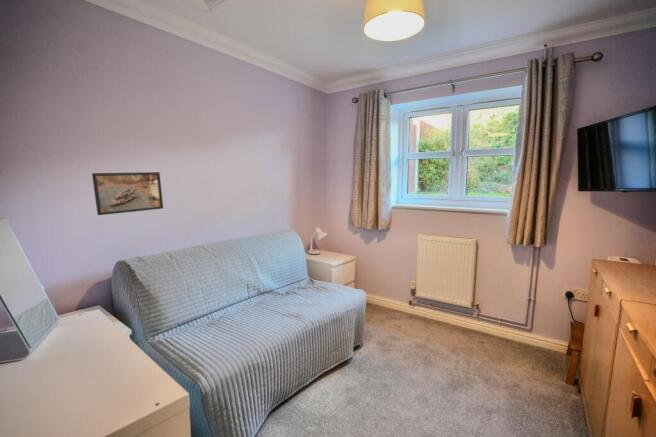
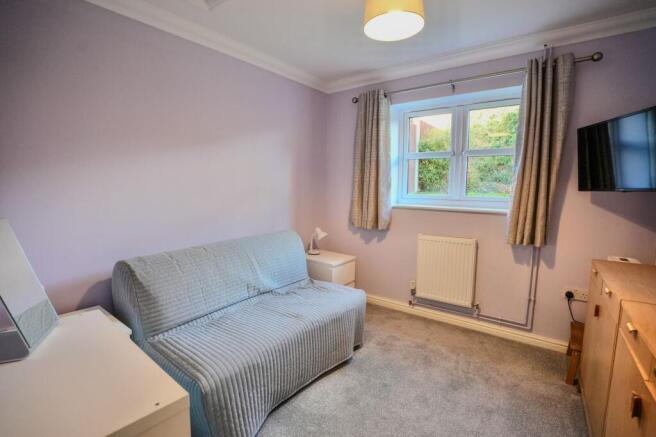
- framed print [91,171,164,216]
